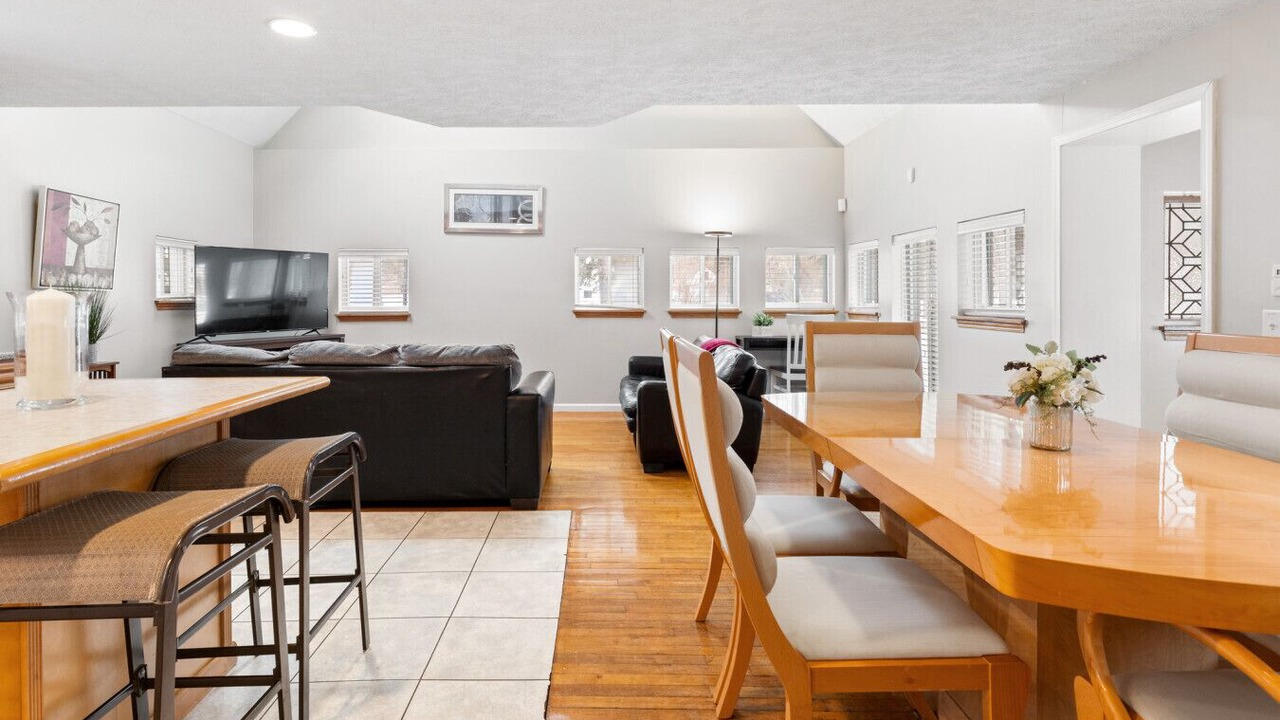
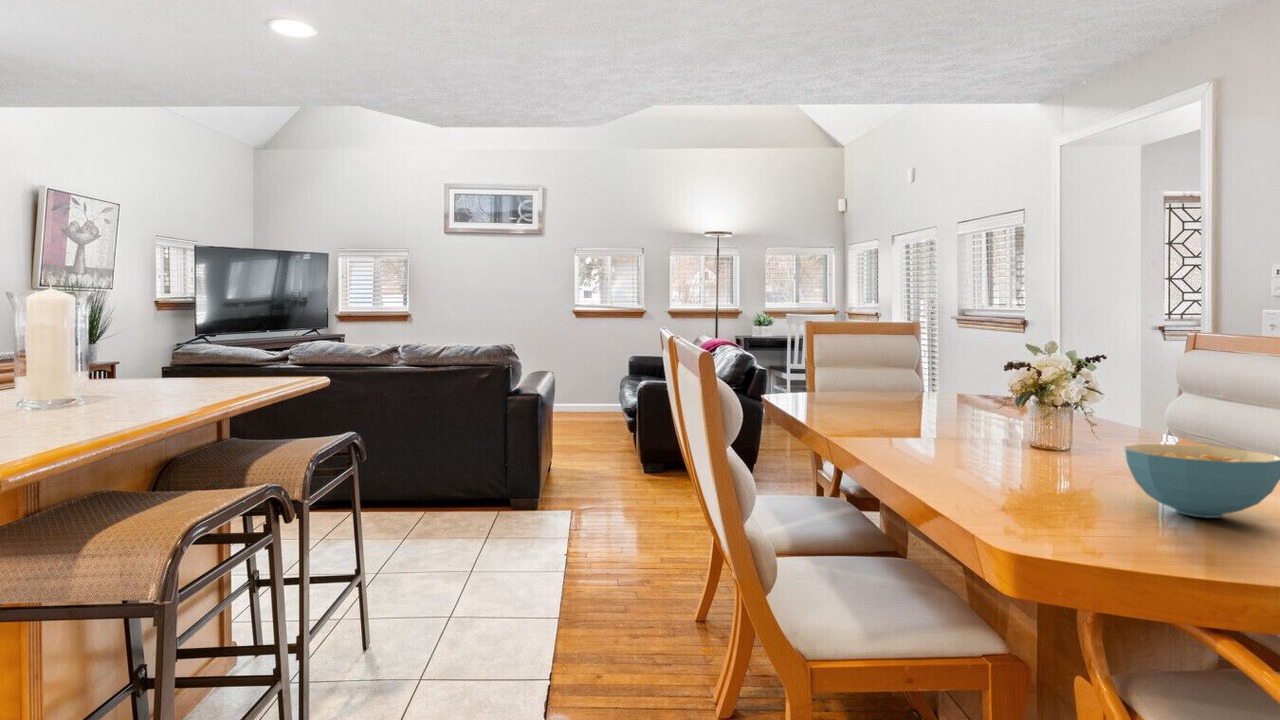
+ cereal bowl [1123,443,1280,519]
